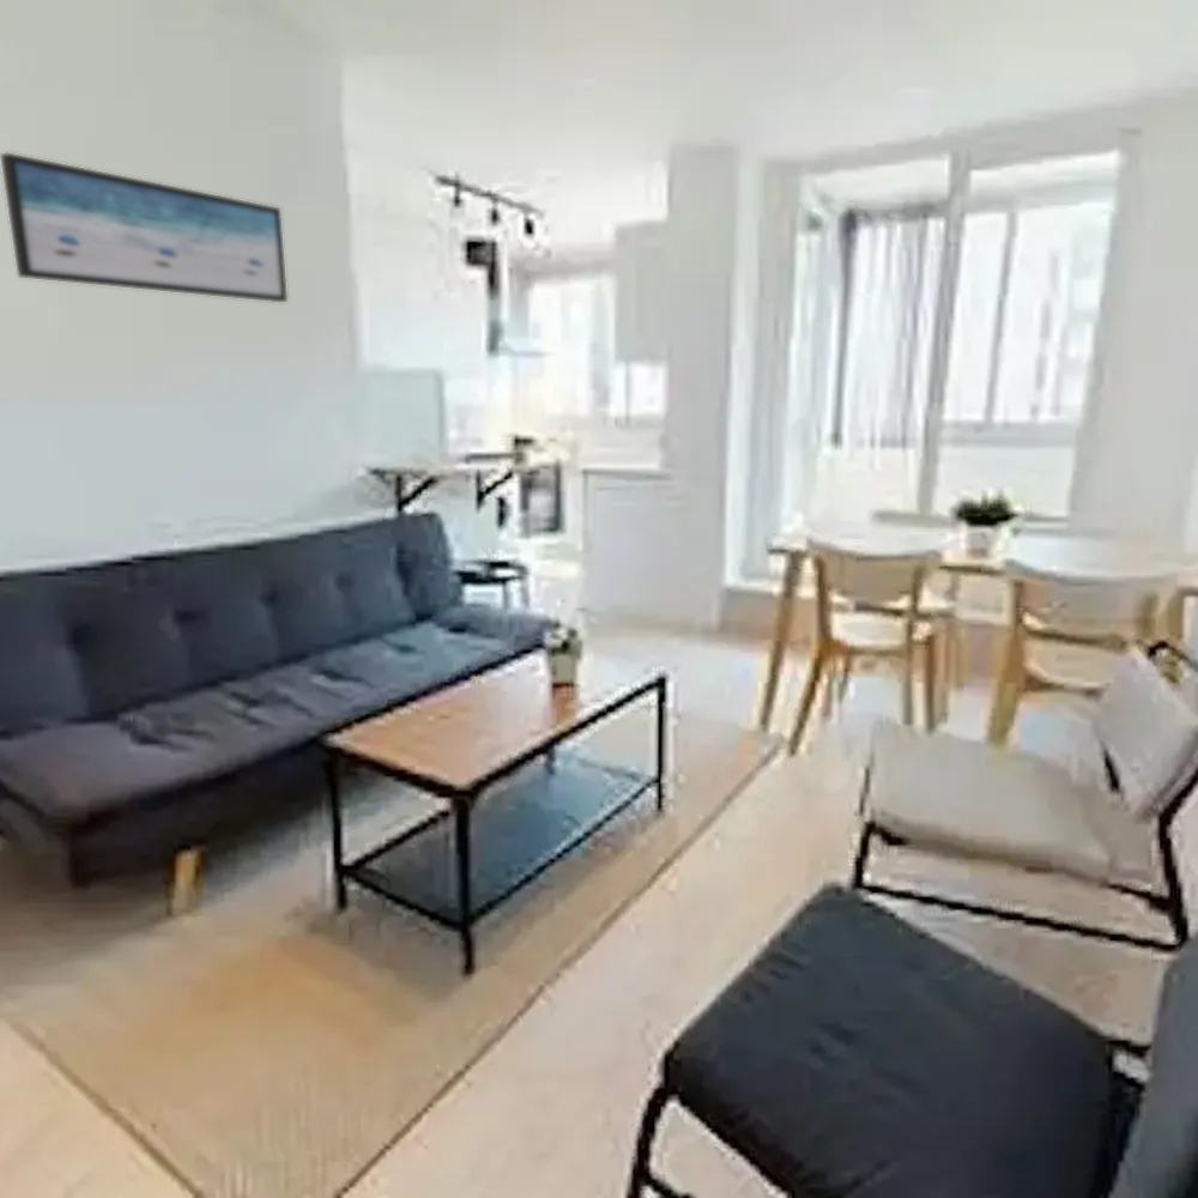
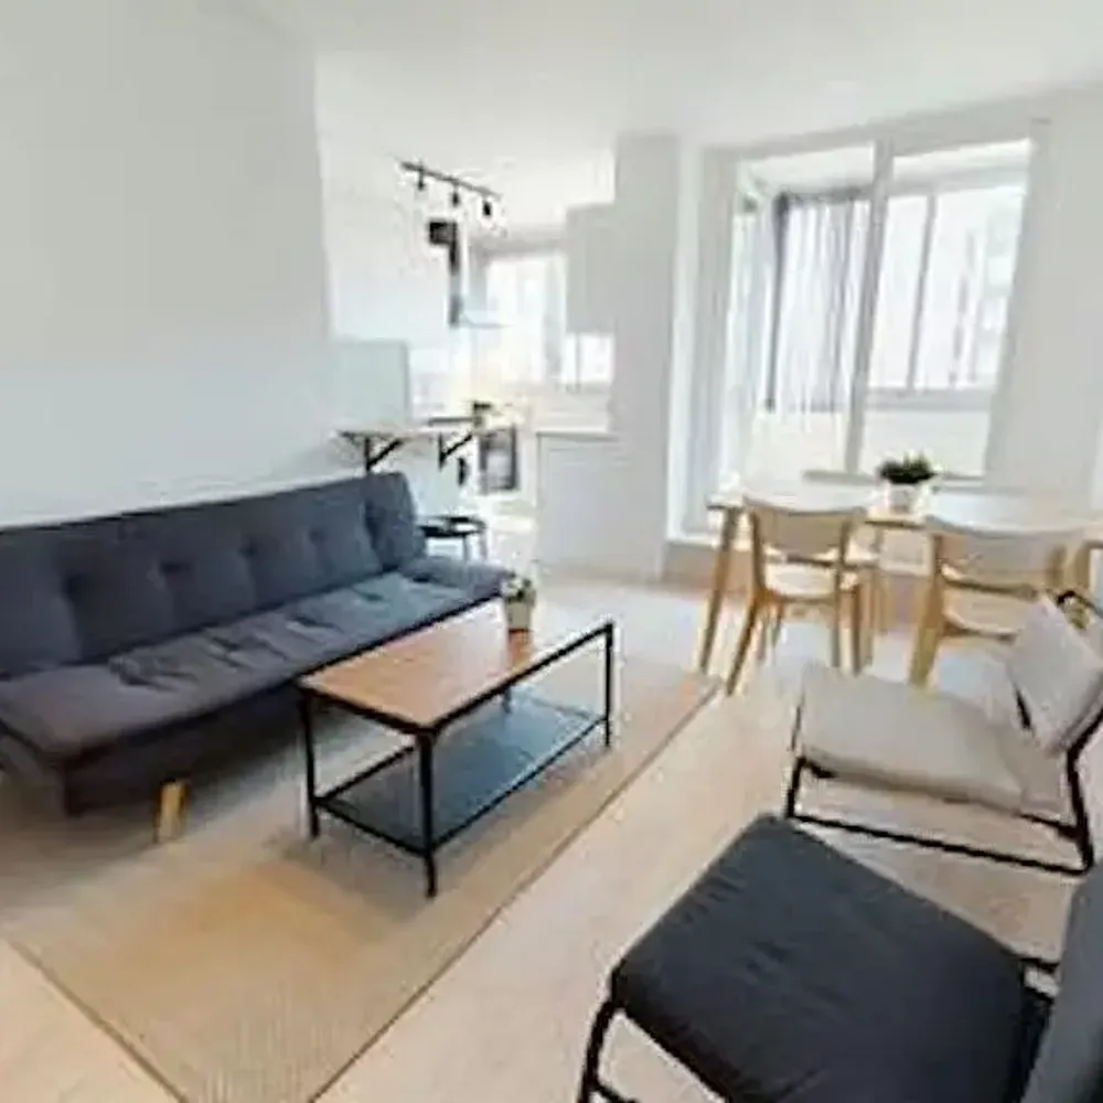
- wall art [0,152,289,303]
